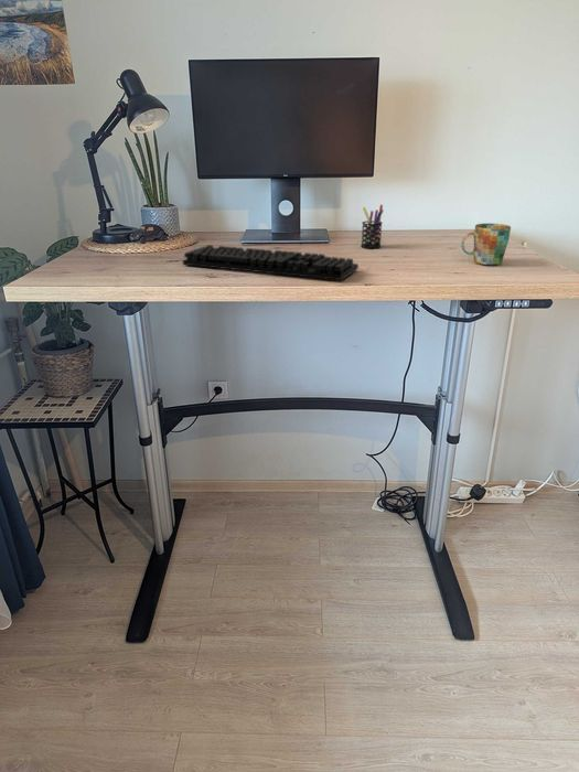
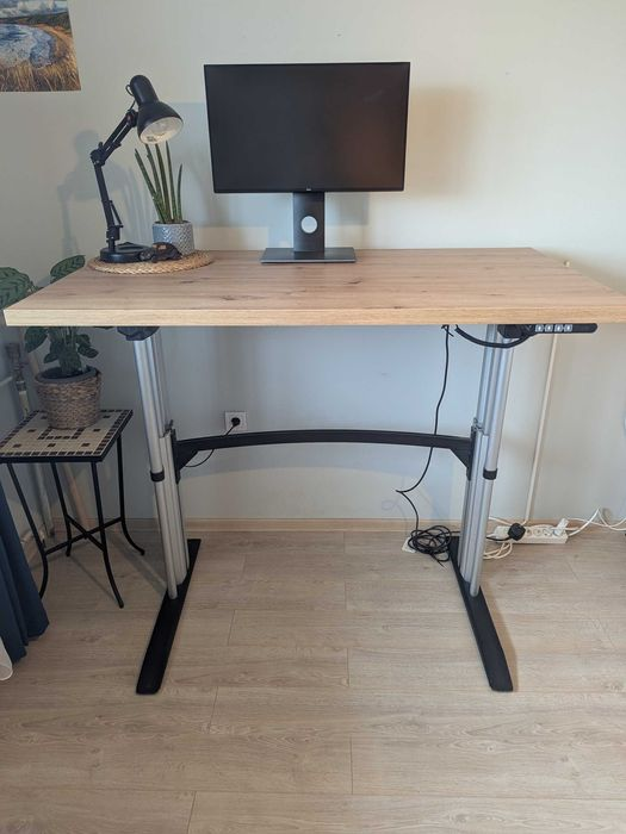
- mug [460,223,512,266]
- keyboard [181,244,360,281]
- pen holder [361,204,385,249]
